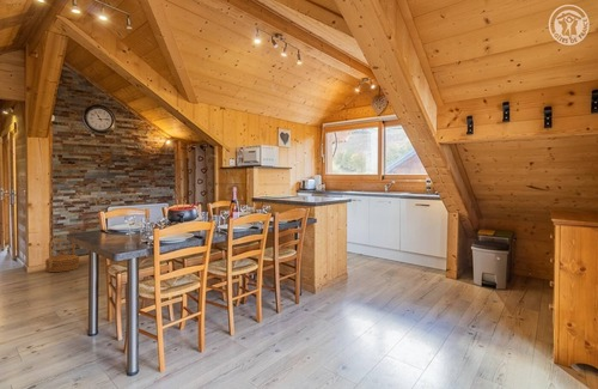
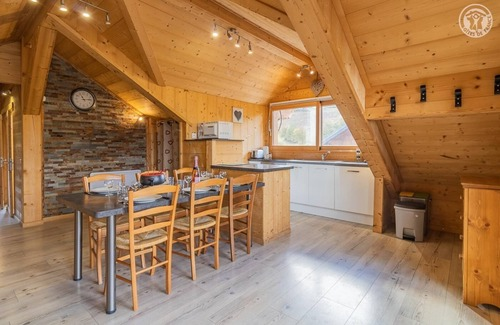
- woven basket [44,237,80,273]
